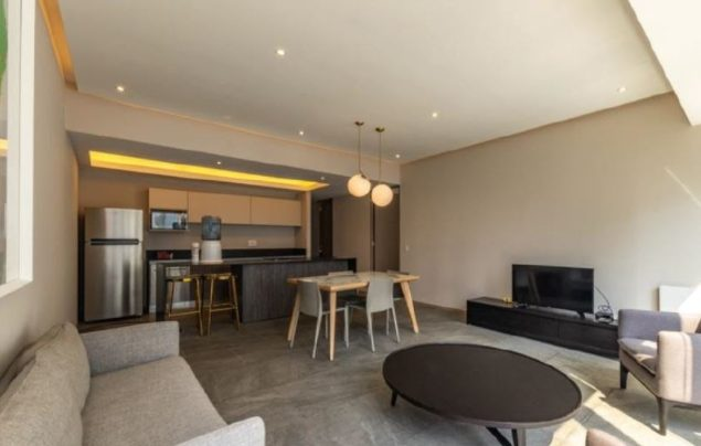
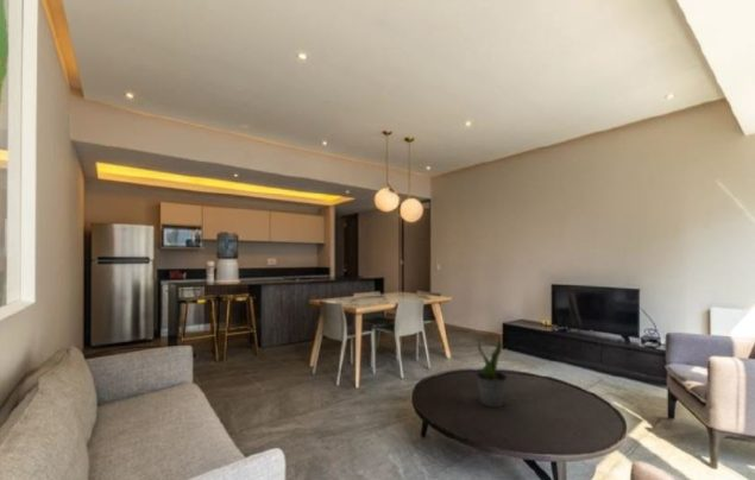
+ potted plant [474,335,508,409]
